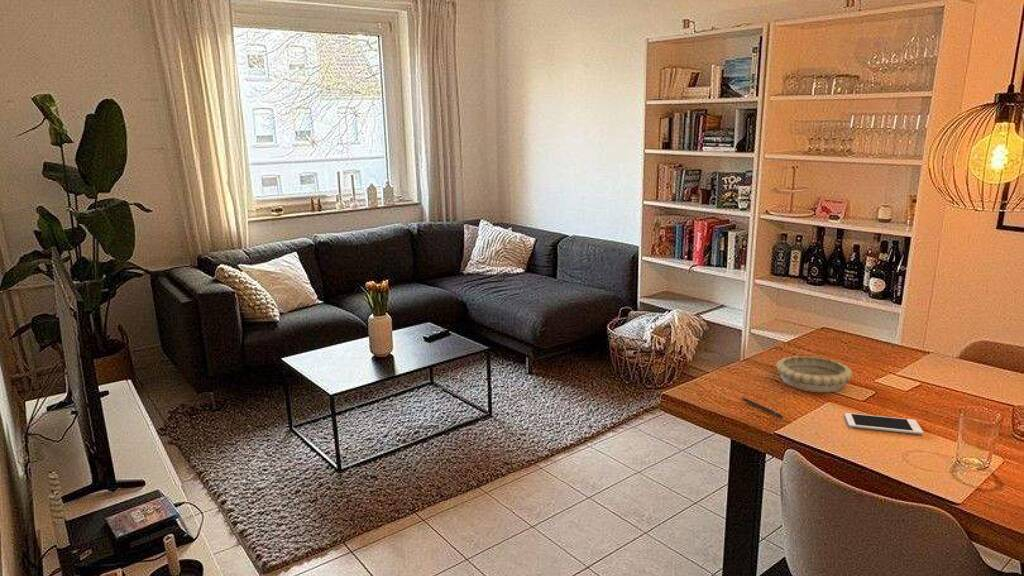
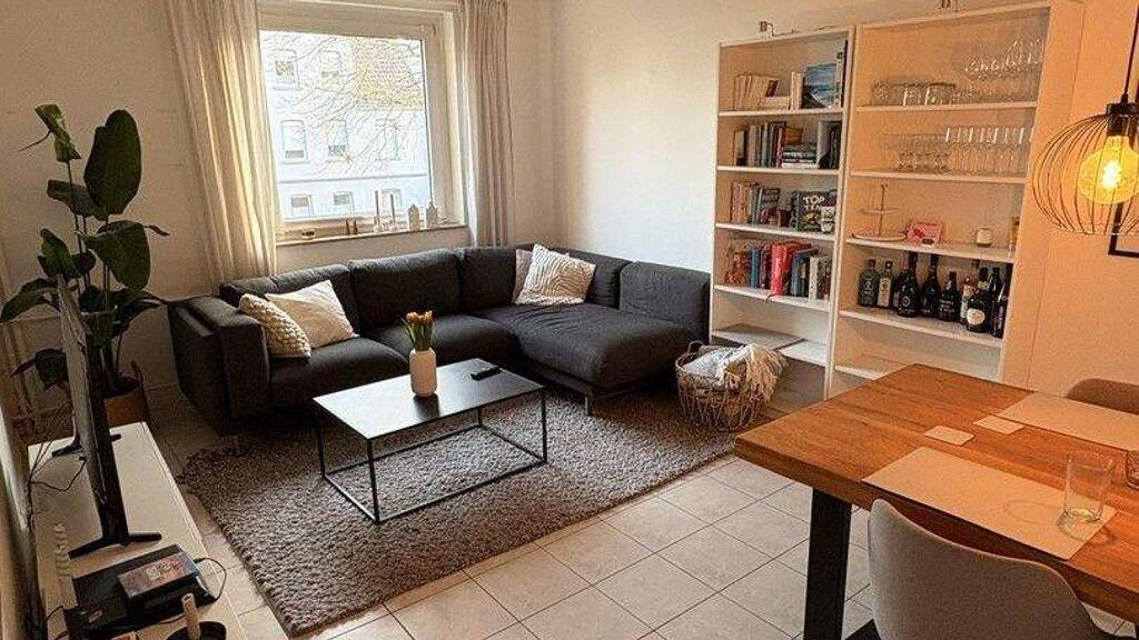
- decorative bowl [775,355,854,393]
- pen [741,396,785,419]
- cell phone [844,412,924,435]
